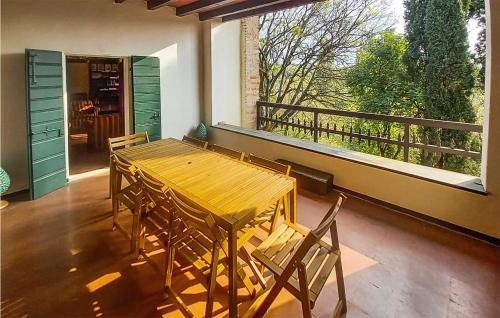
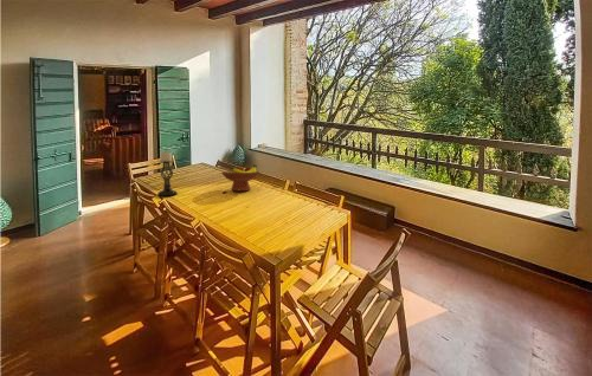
+ candle holder [156,150,179,196]
+ fruit bowl [220,163,260,192]
